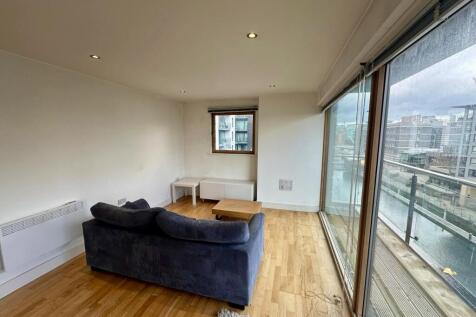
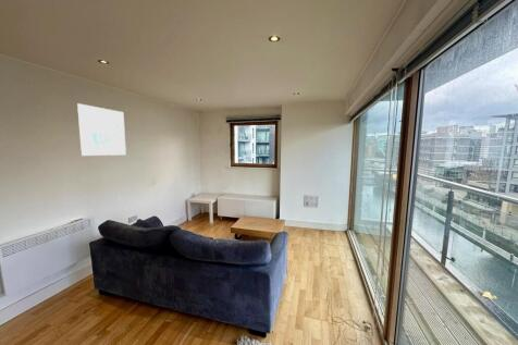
+ wall art [76,102,127,157]
